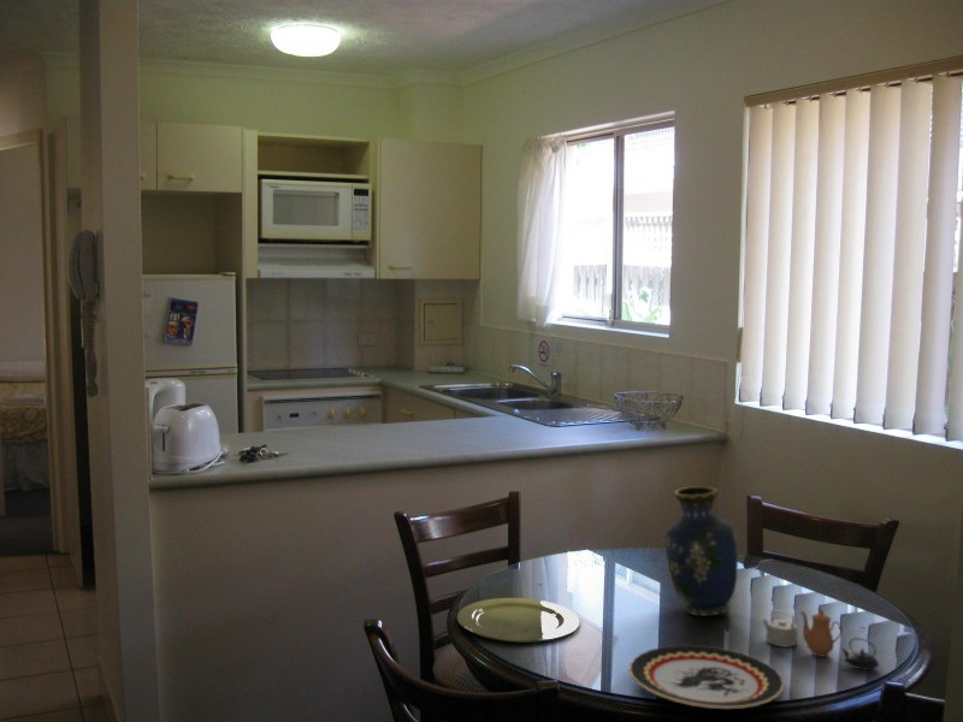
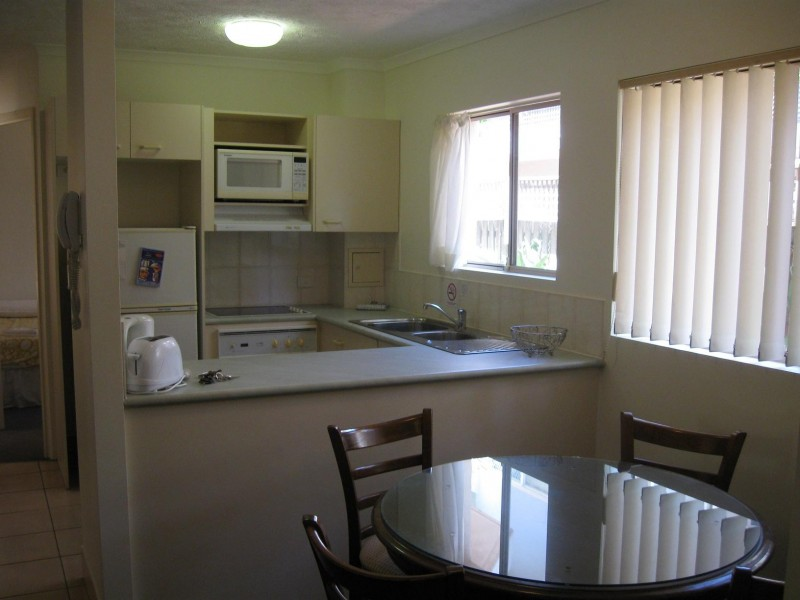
- plate [628,644,785,710]
- teapot [761,608,880,671]
- vase [664,485,739,617]
- plate [456,597,581,644]
